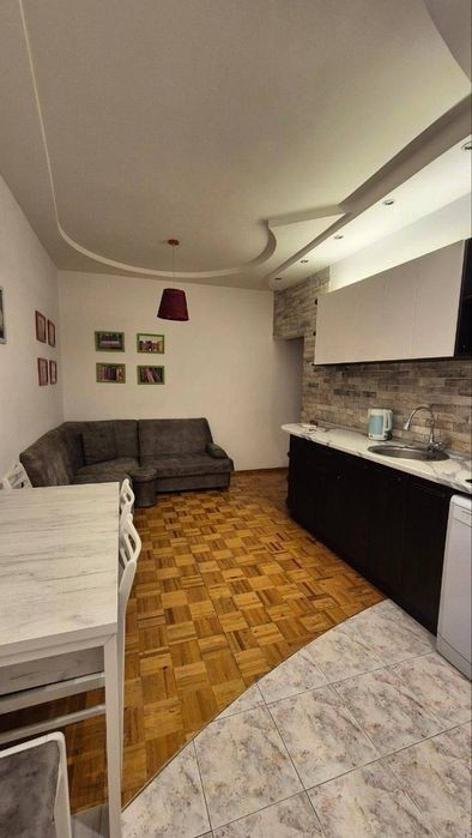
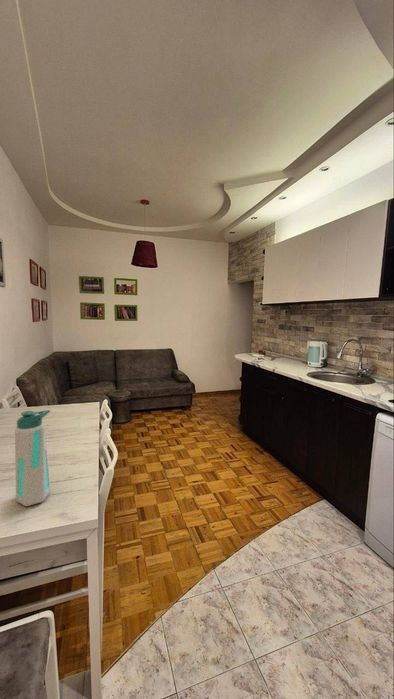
+ water bottle [14,409,52,507]
